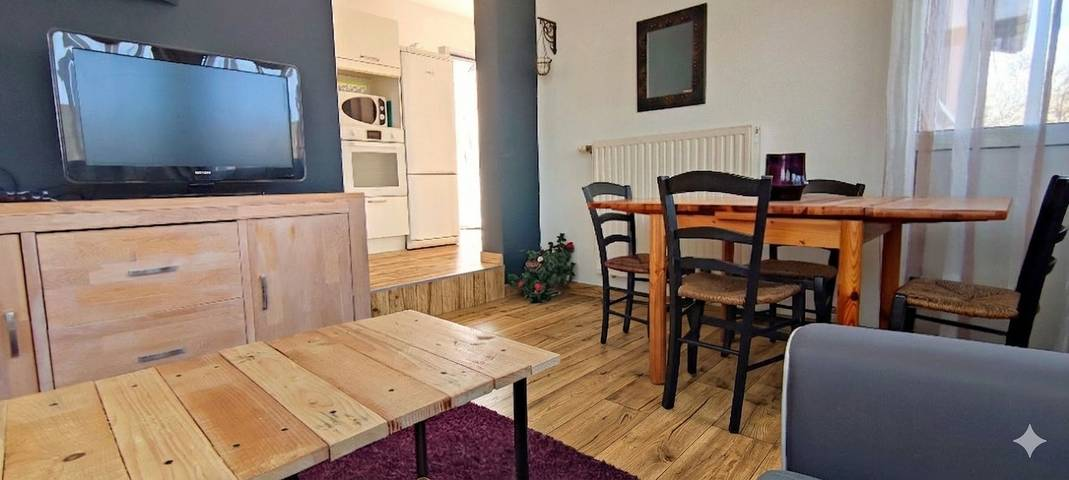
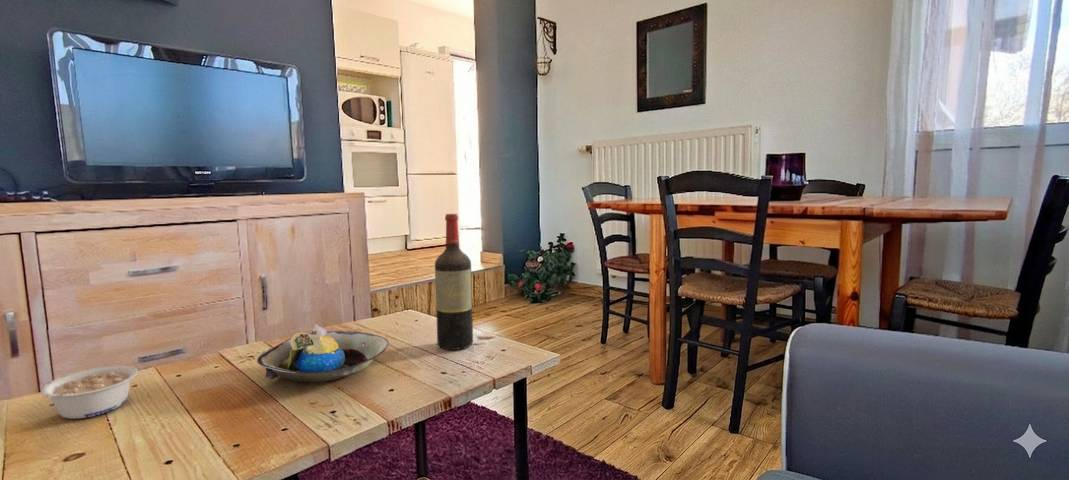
+ legume [39,365,139,420]
+ decorative bowl [256,323,390,383]
+ wine bottle [434,213,474,351]
